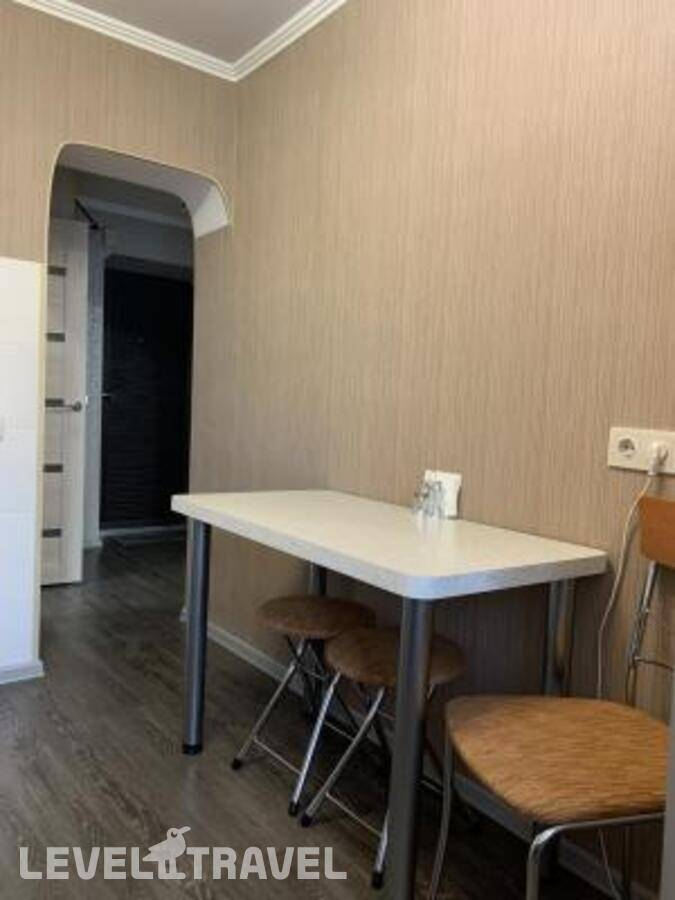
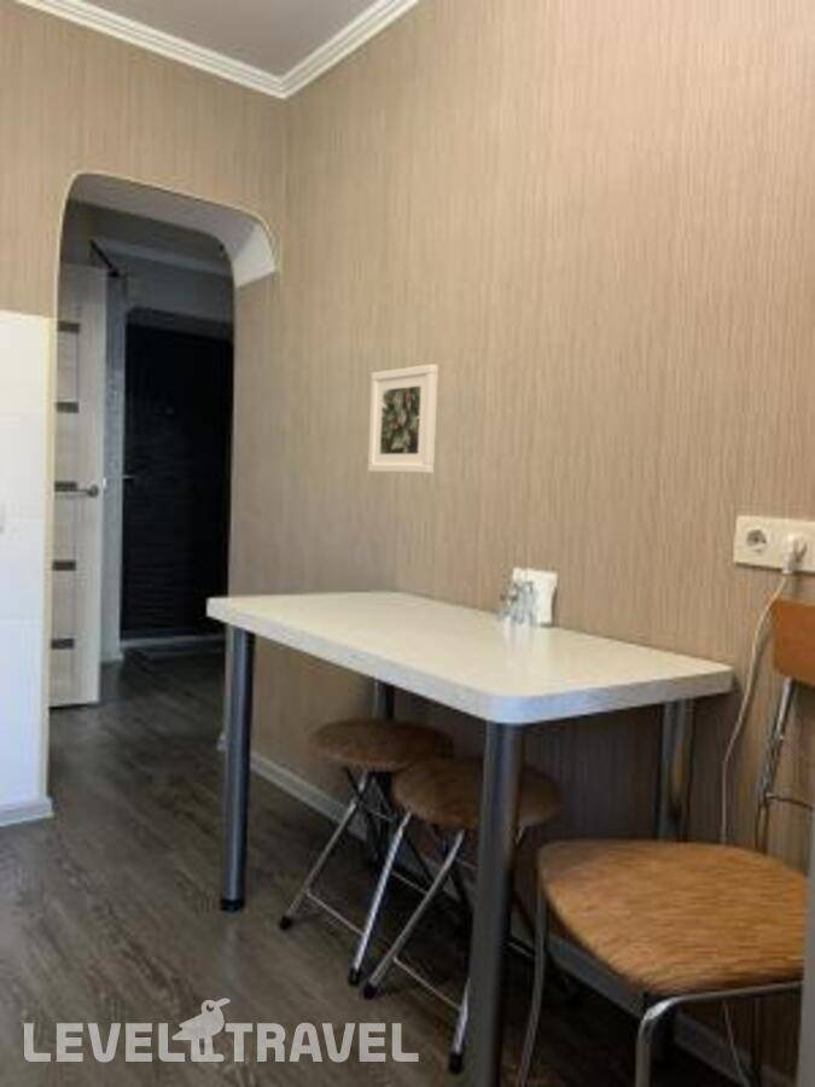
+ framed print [367,364,439,475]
